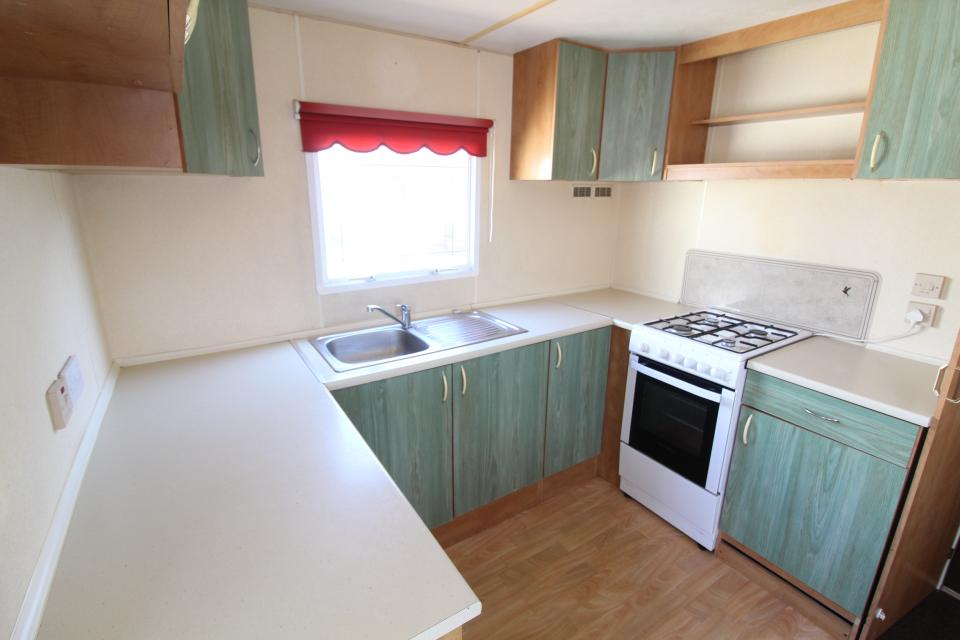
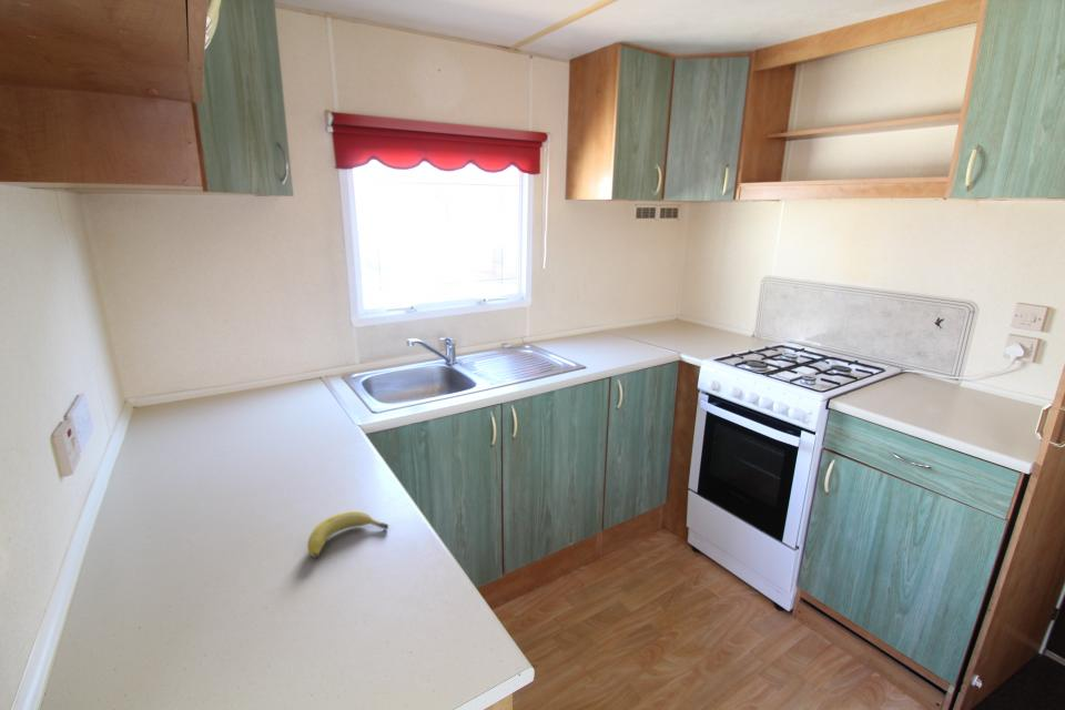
+ fruit [306,510,389,559]
